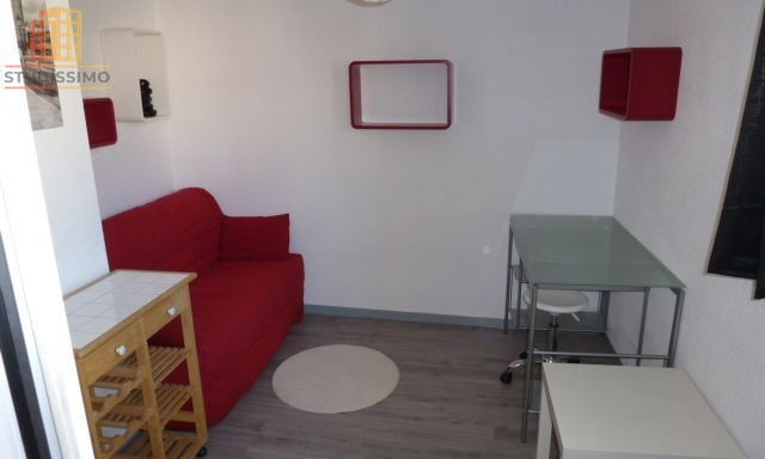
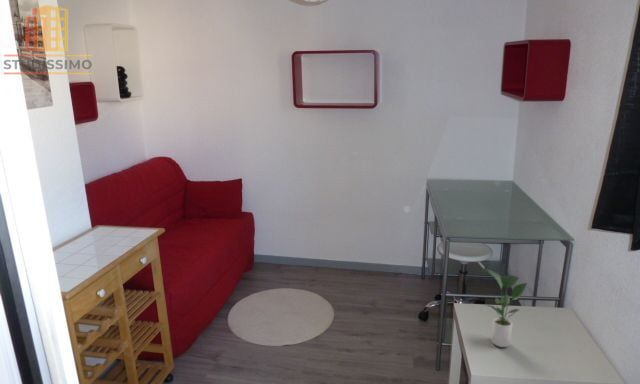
+ potted plant [484,269,528,348]
